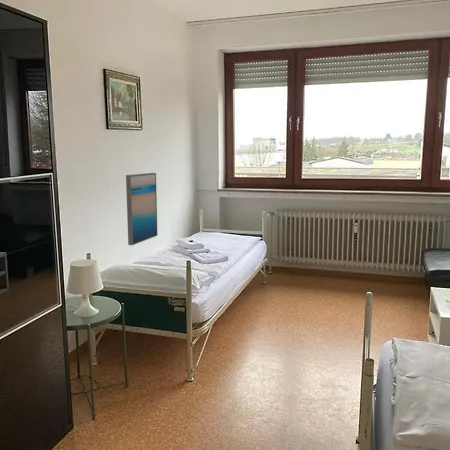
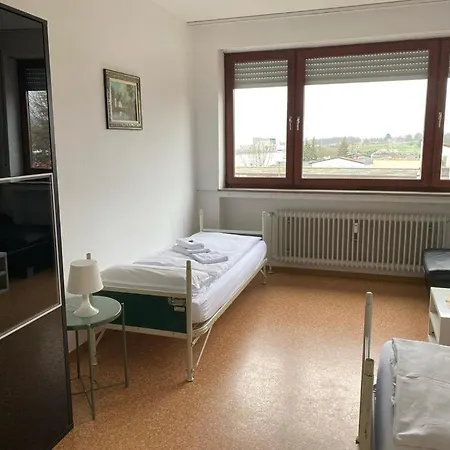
- wall art [125,172,159,246]
